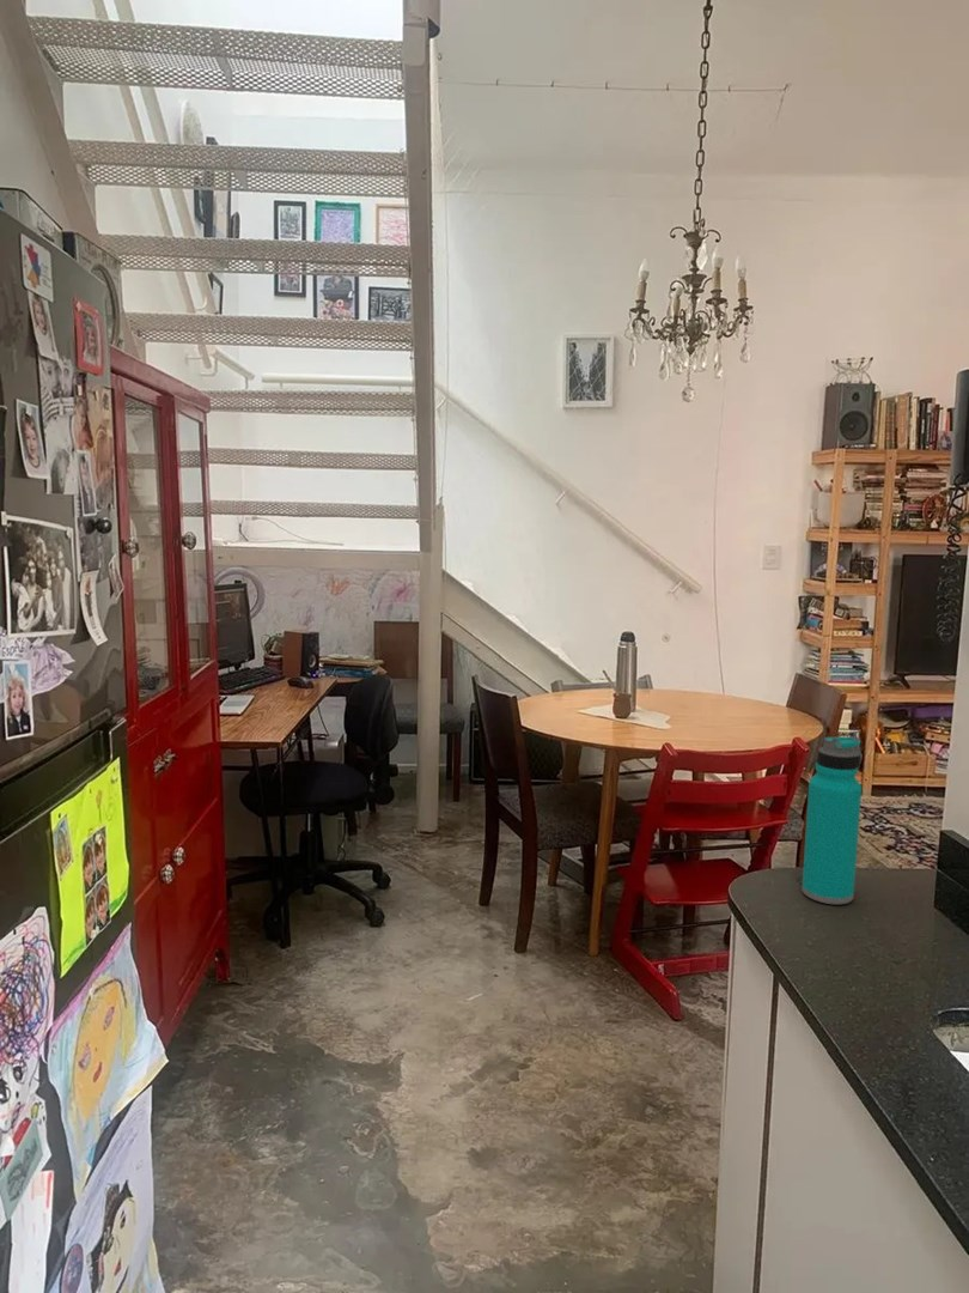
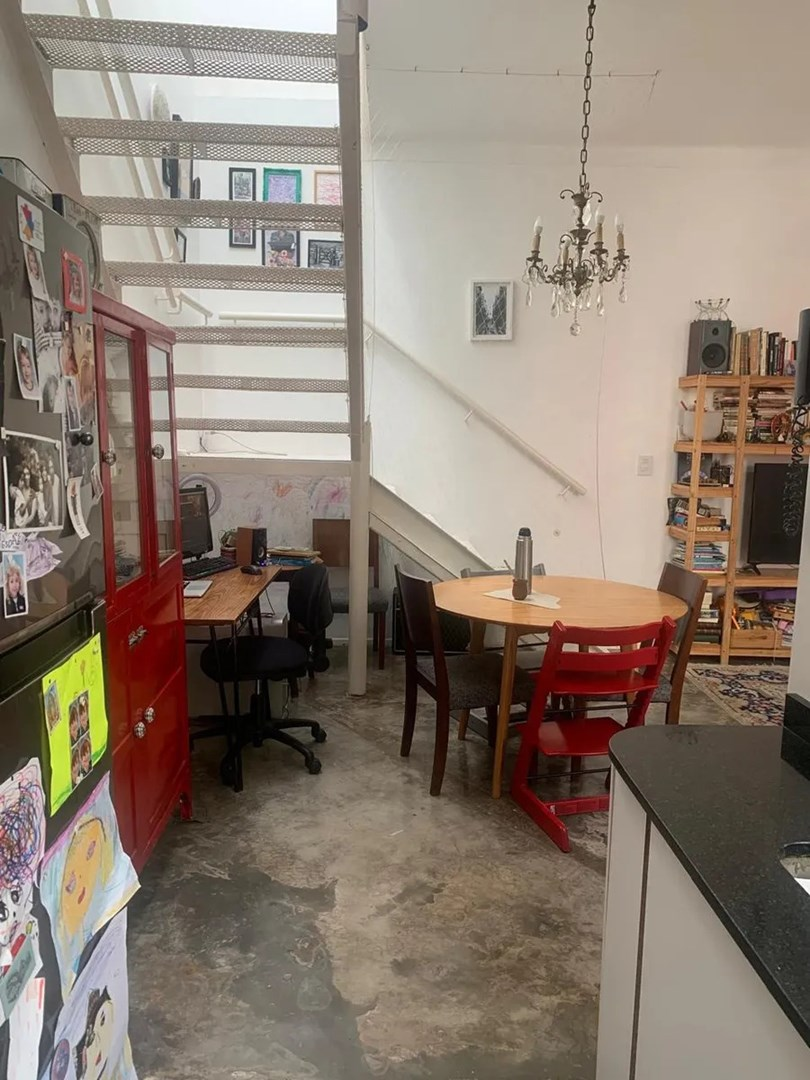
- water bottle [800,735,863,905]
